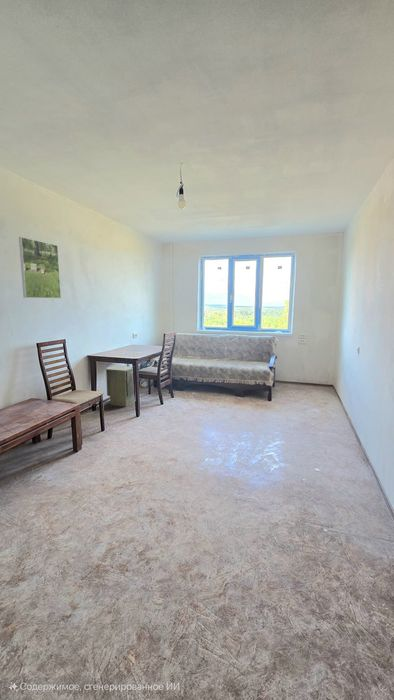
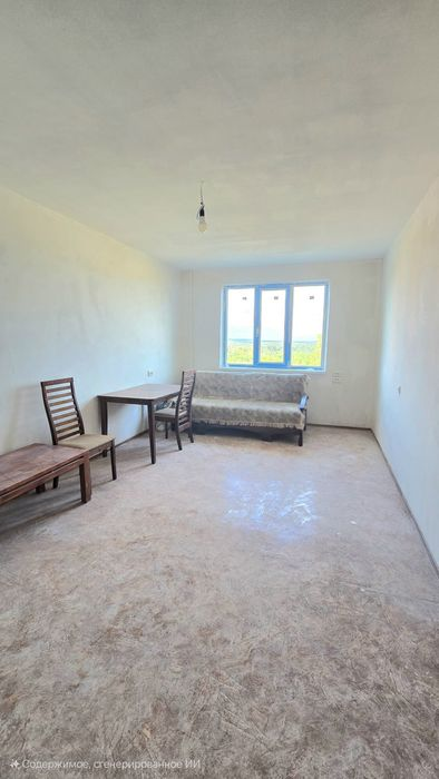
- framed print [18,236,62,299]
- air purifier [105,364,135,408]
